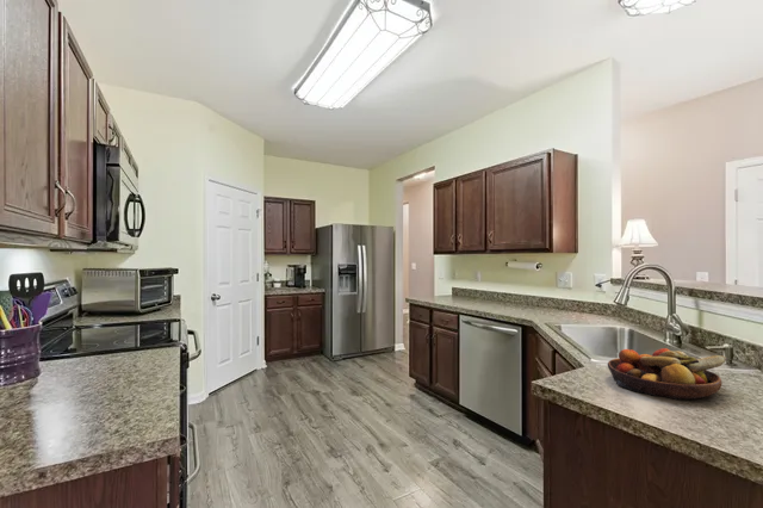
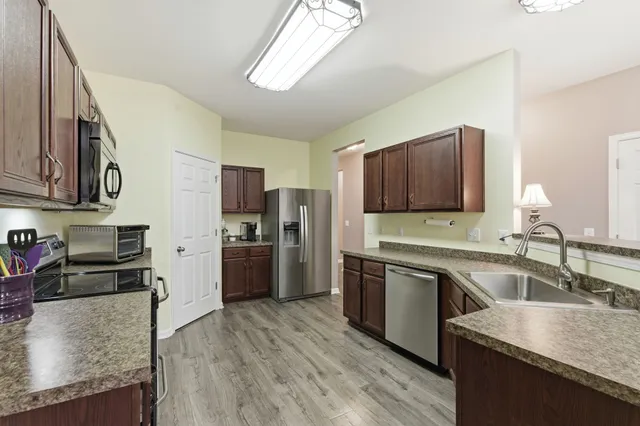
- fruit bowl [607,347,728,401]
